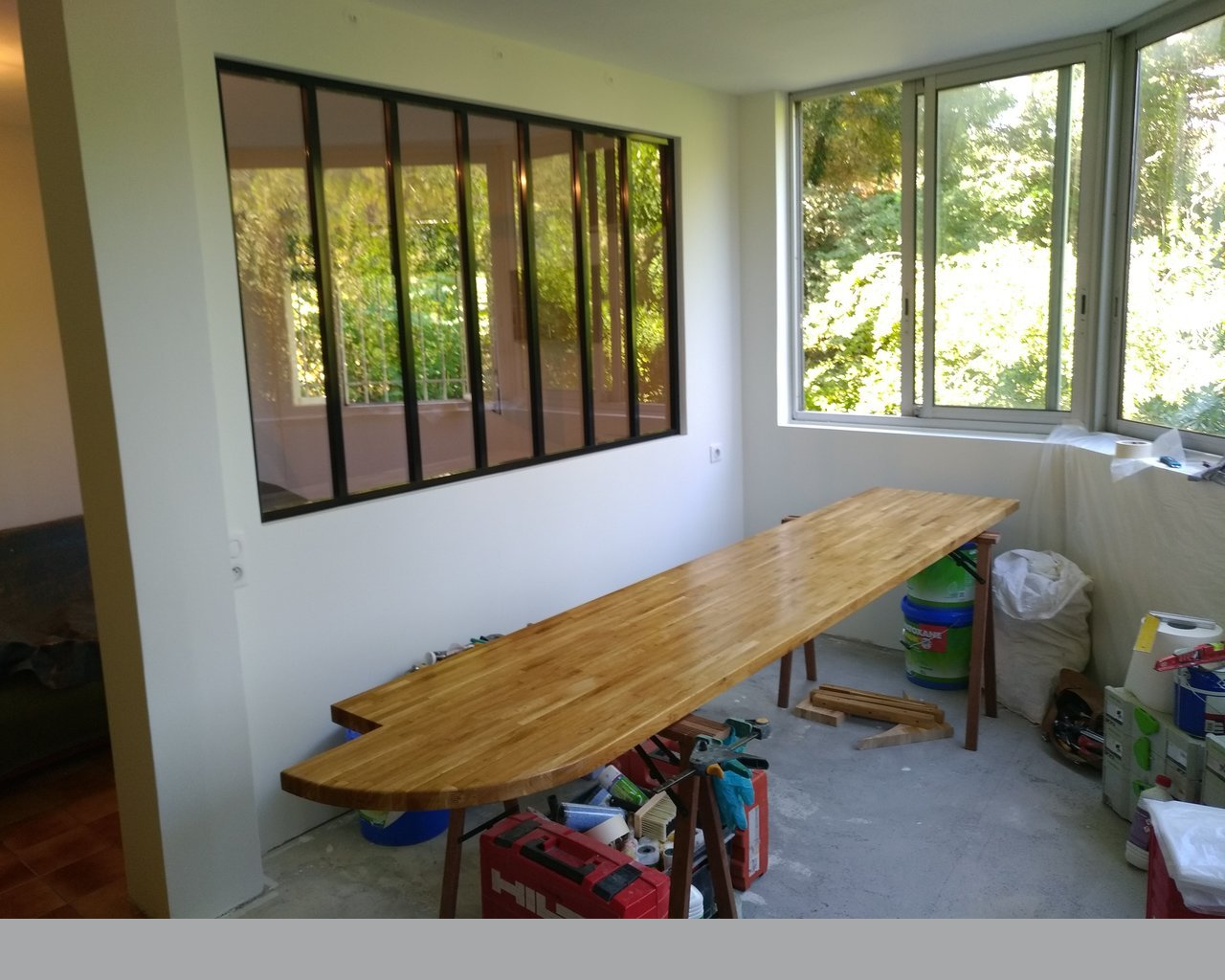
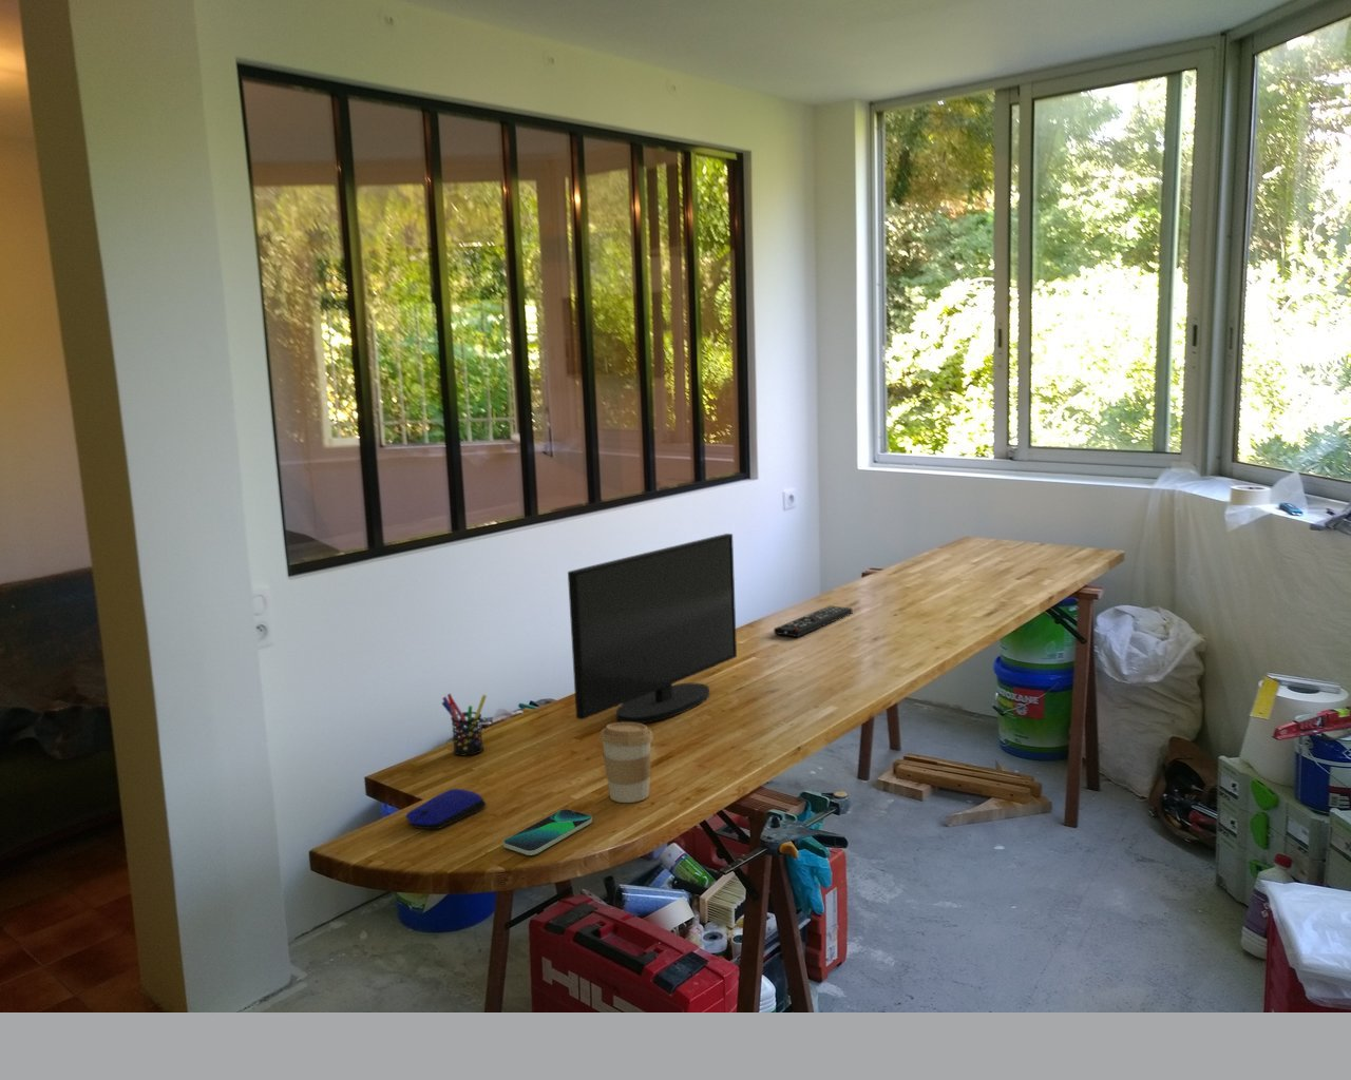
+ computer mouse [405,788,486,830]
+ coffee cup [599,722,654,803]
+ smartphone [503,808,593,856]
+ remote control [773,605,853,638]
+ pen holder [441,693,487,756]
+ monitor [567,532,738,724]
